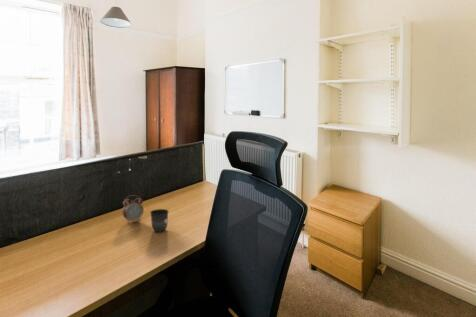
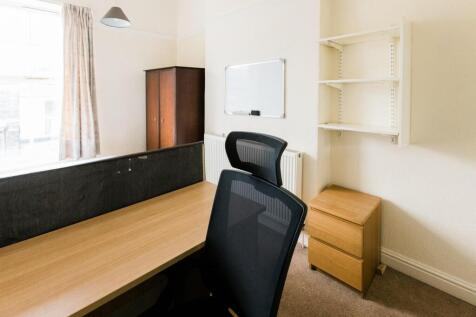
- alarm clock [121,194,145,224]
- mug [149,208,170,233]
